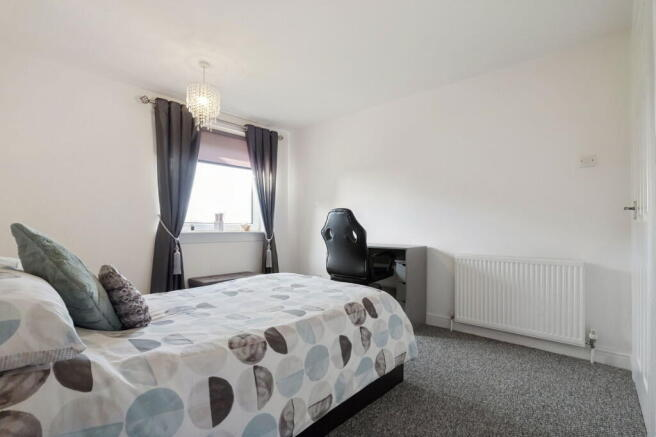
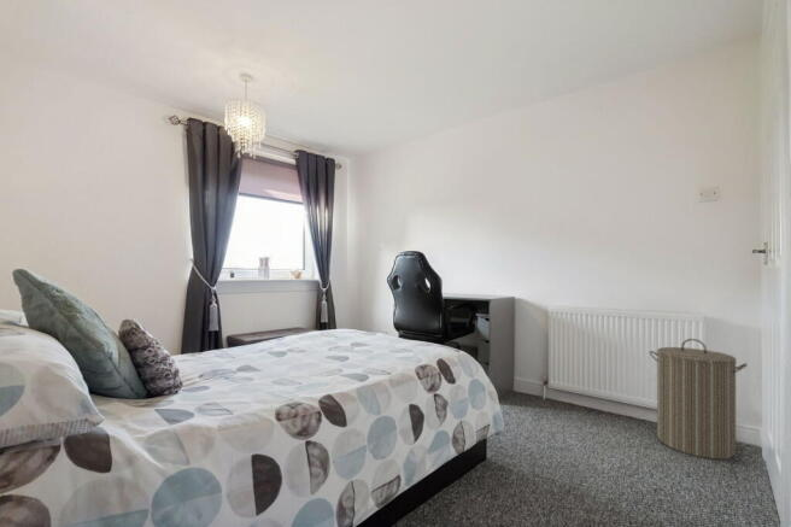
+ laundry hamper [649,338,749,461]
